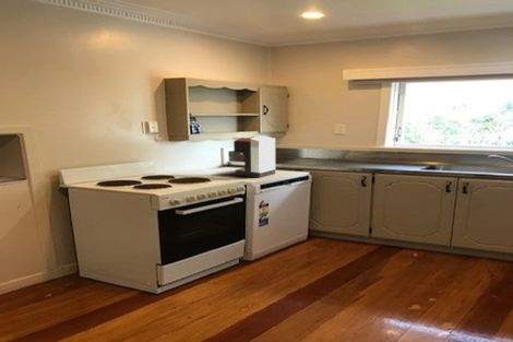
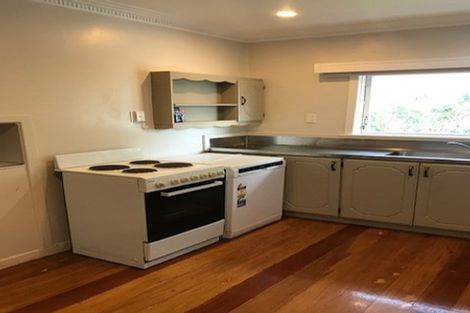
- coffee maker [232,134,276,179]
